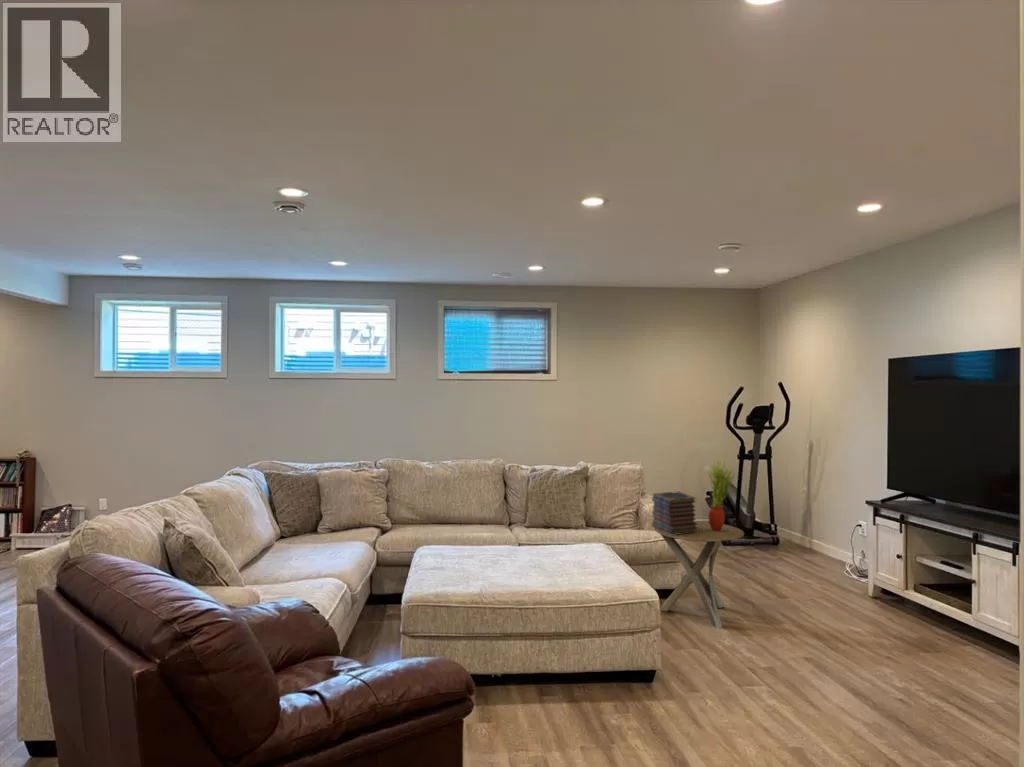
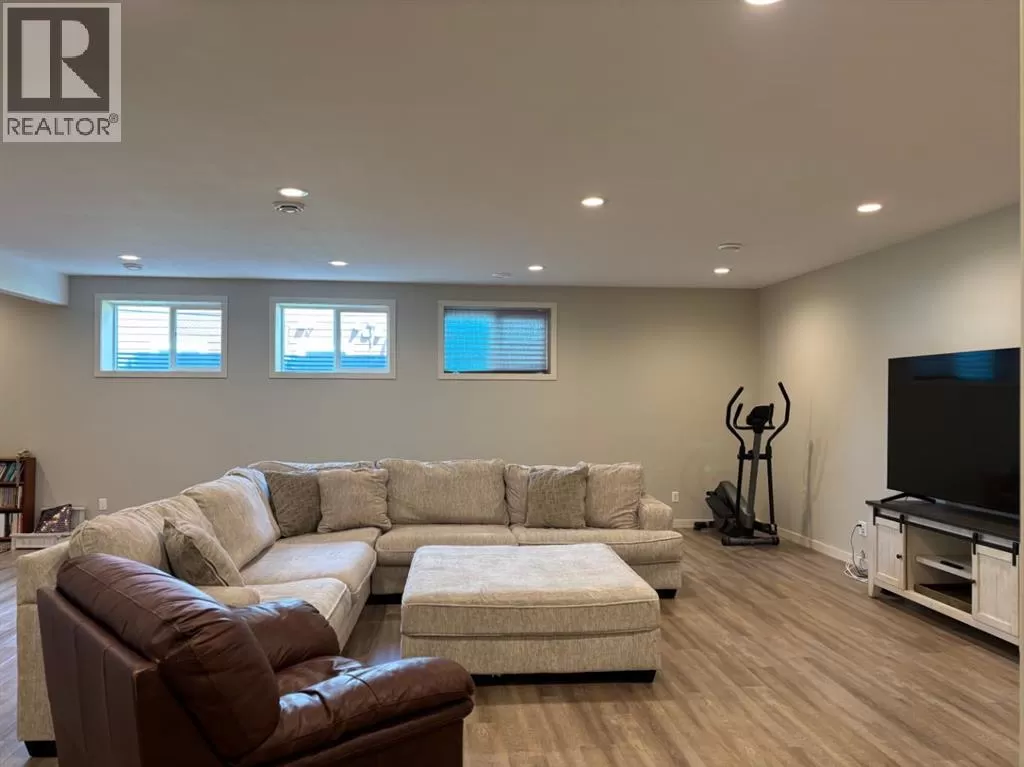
- potted plant [706,460,736,531]
- book stack [651,490,697,535]
- side table [654,520,745,629]
